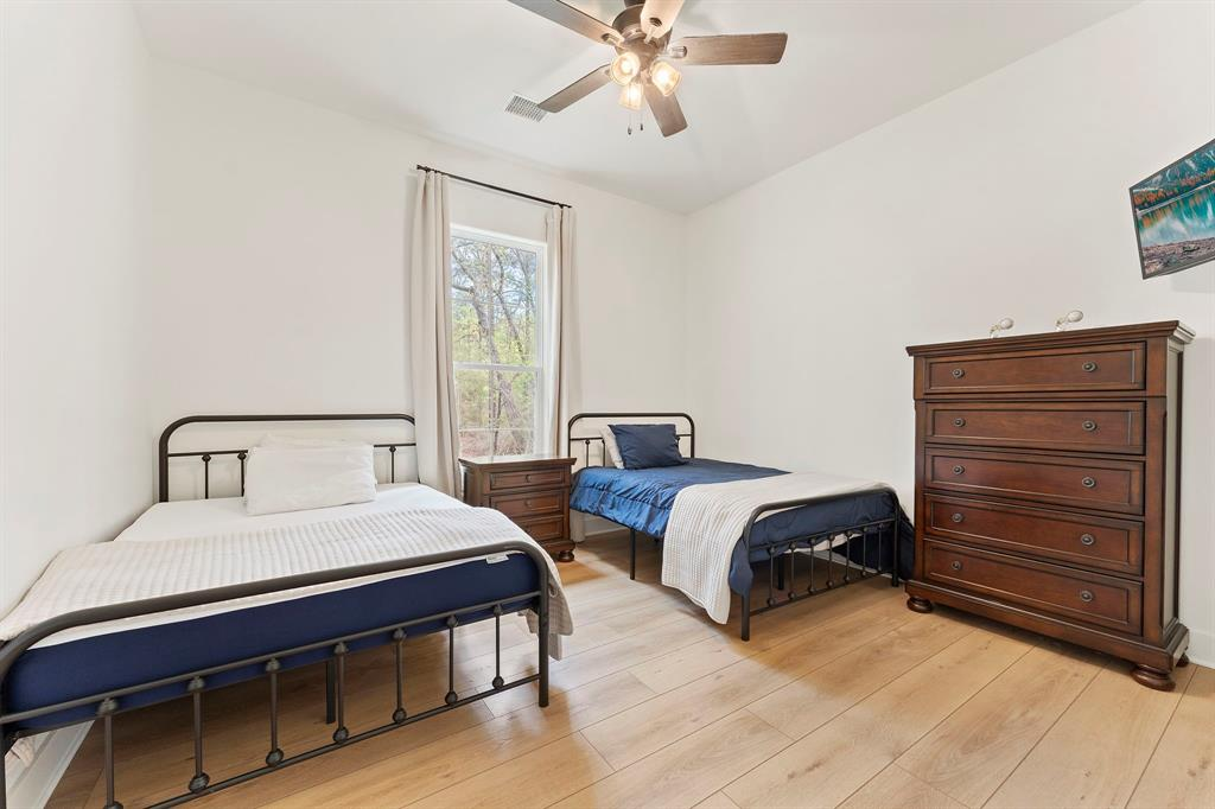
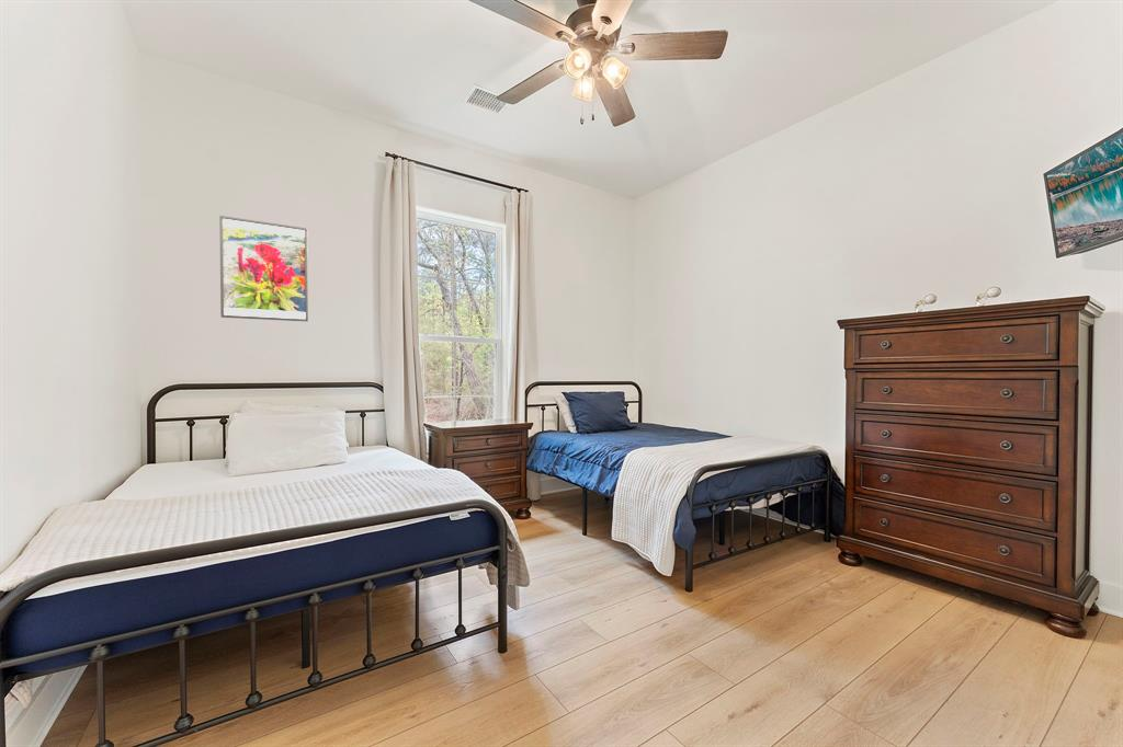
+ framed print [218,215,309,322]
